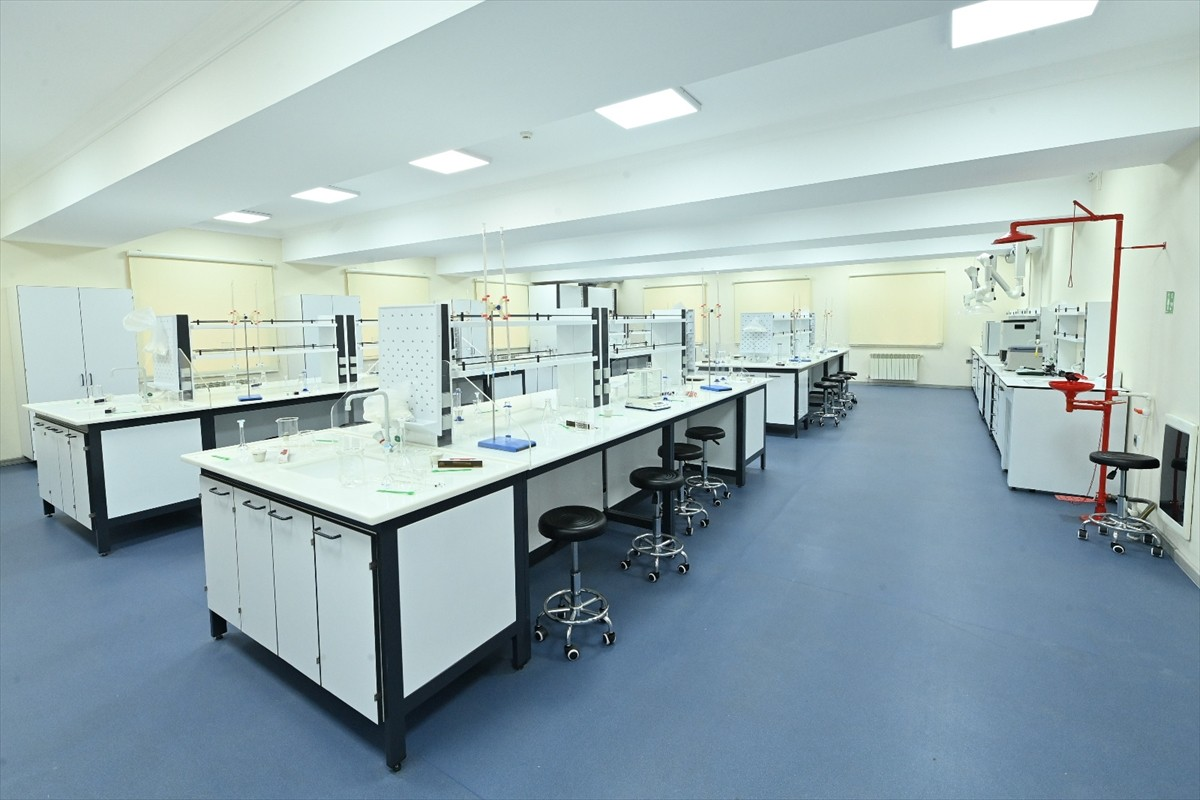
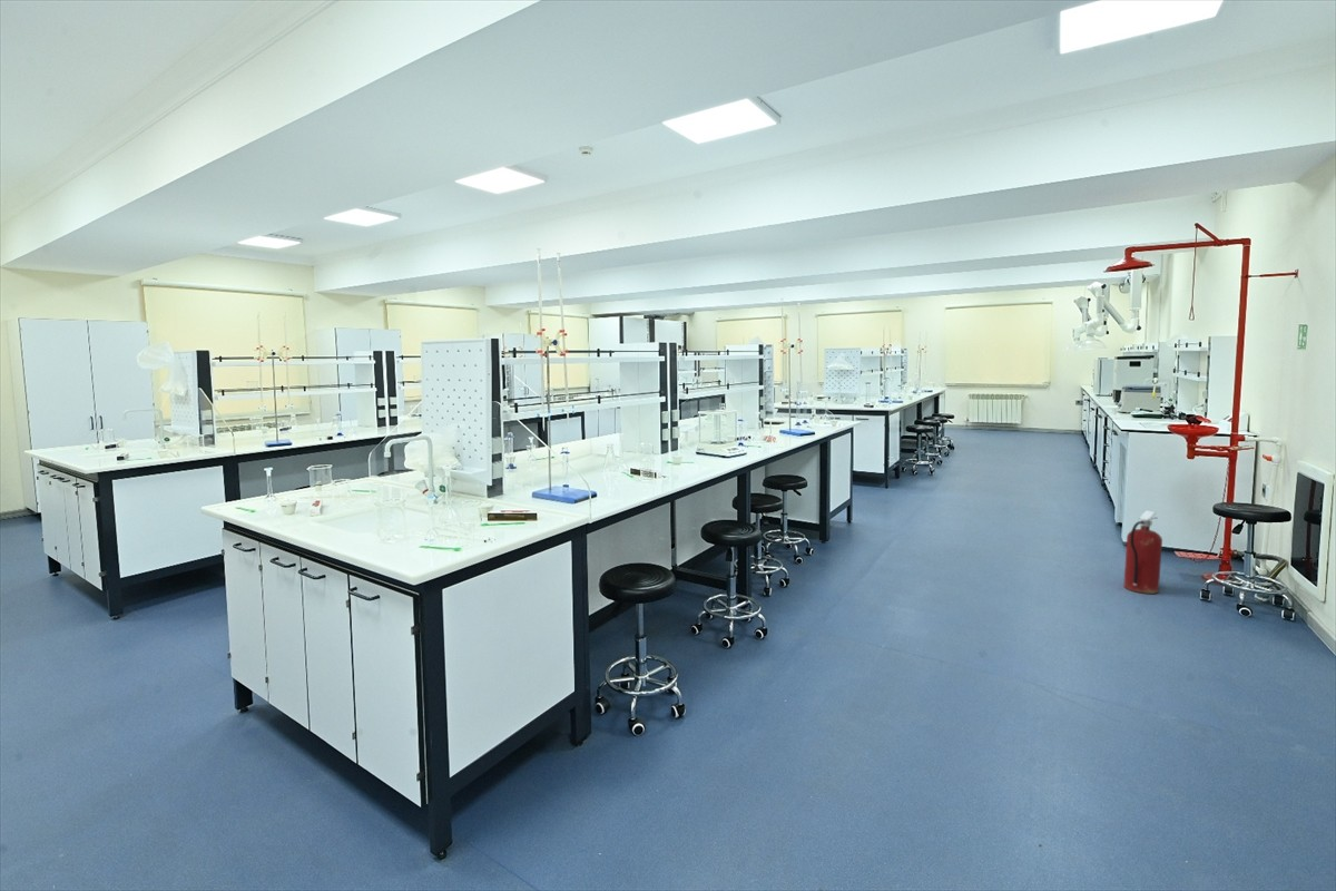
+ fire extinguisher [1122,509,1163,595]
